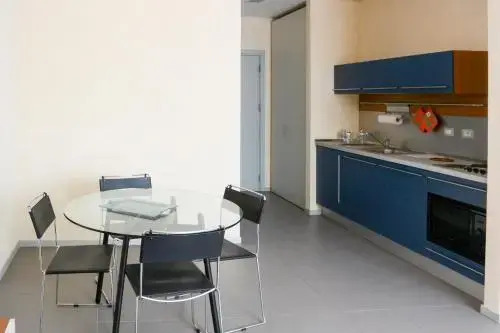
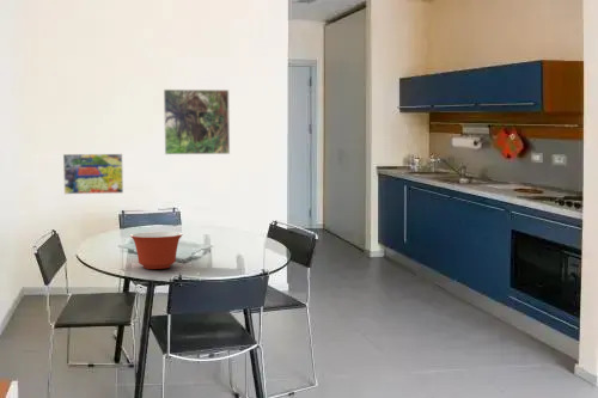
+ mixing bowl [129,231,184,270]
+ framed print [163,88,231,155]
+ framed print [62,153,124,195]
